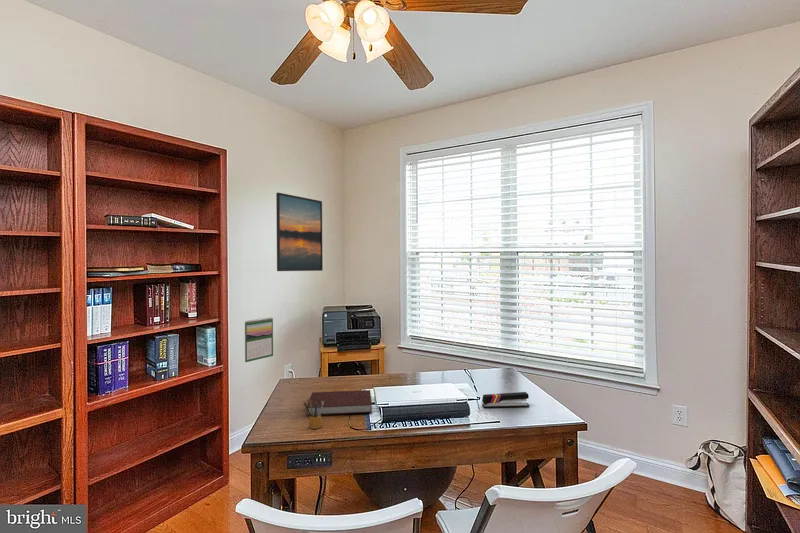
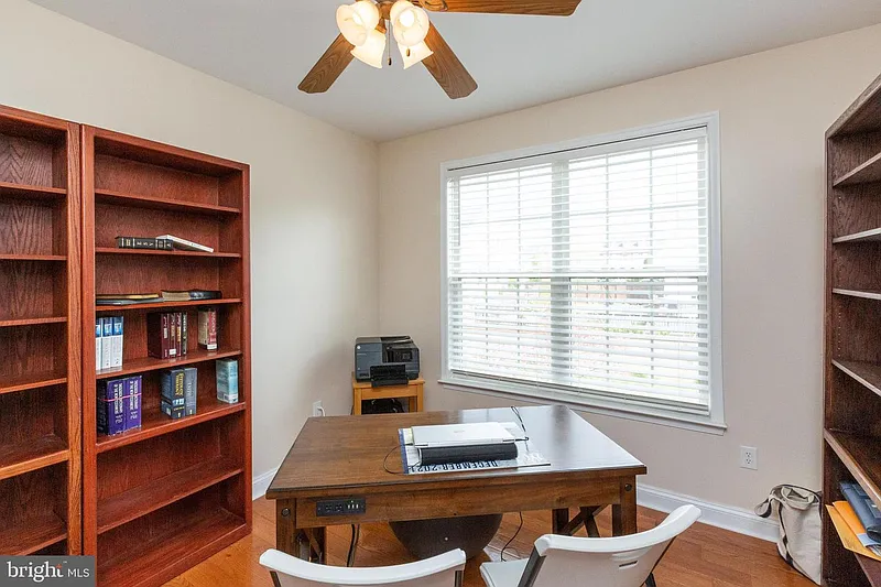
- calendar [244,316,274,363]
- notebook [306,389,373,416]
- pencil box [303,399,324,430]
- stapler [481,391,530,409]
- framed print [275,192,324,272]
